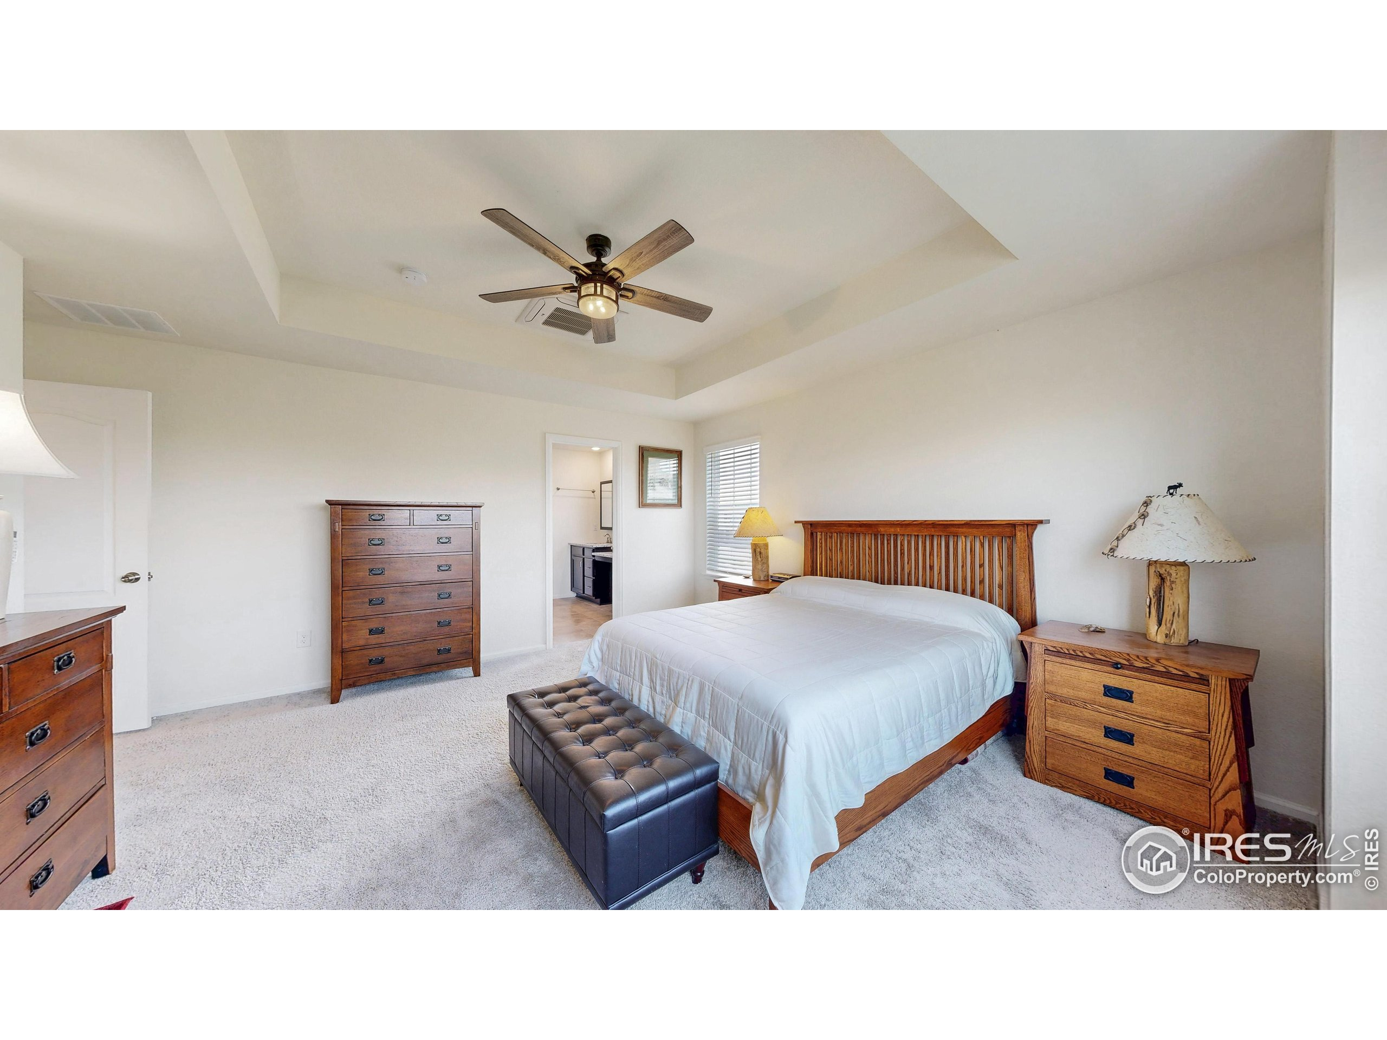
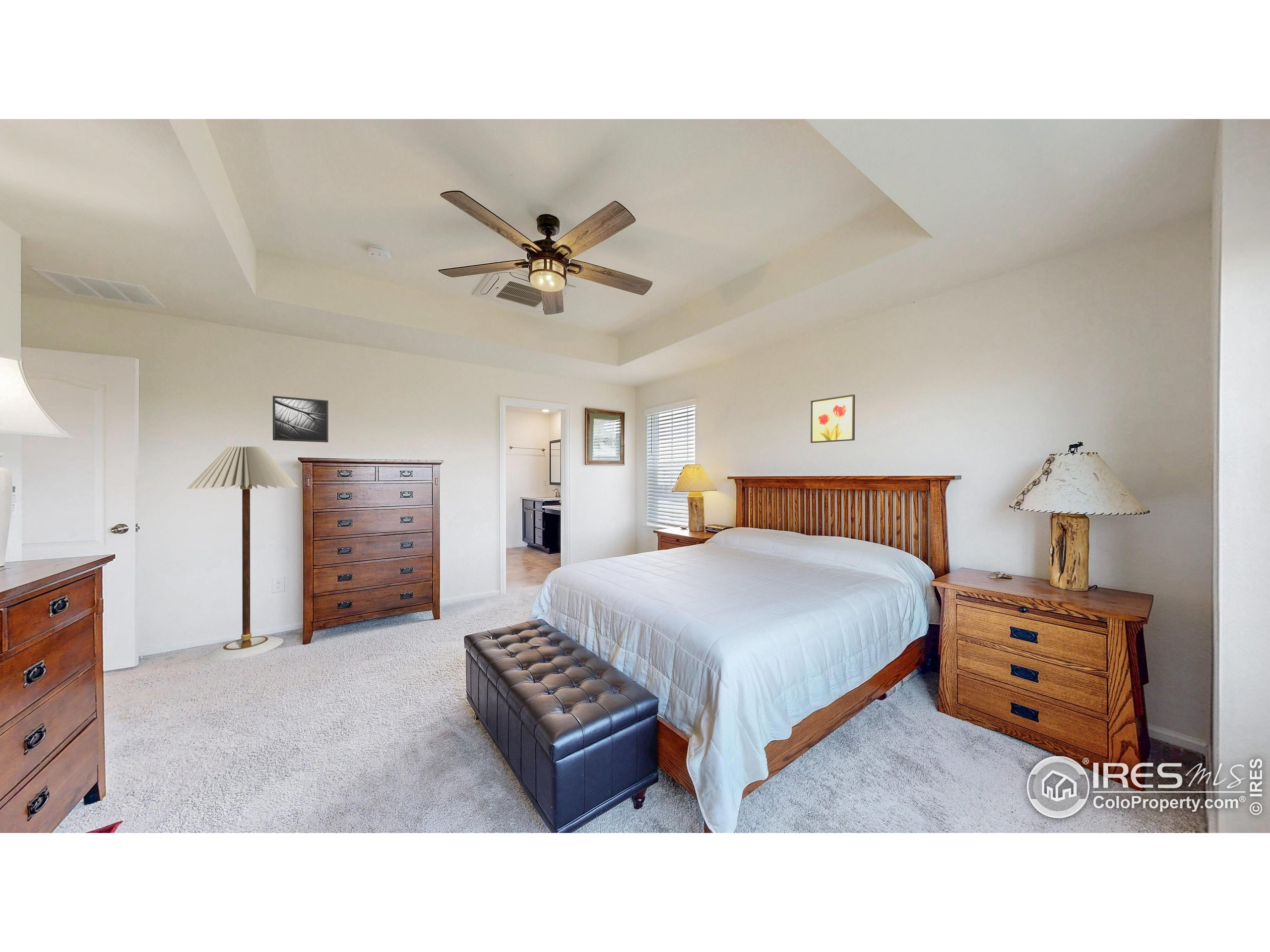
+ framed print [272,395,329,443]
+ floor lamp [187,445,298,660]
+ wall art [810,394,855,443]
